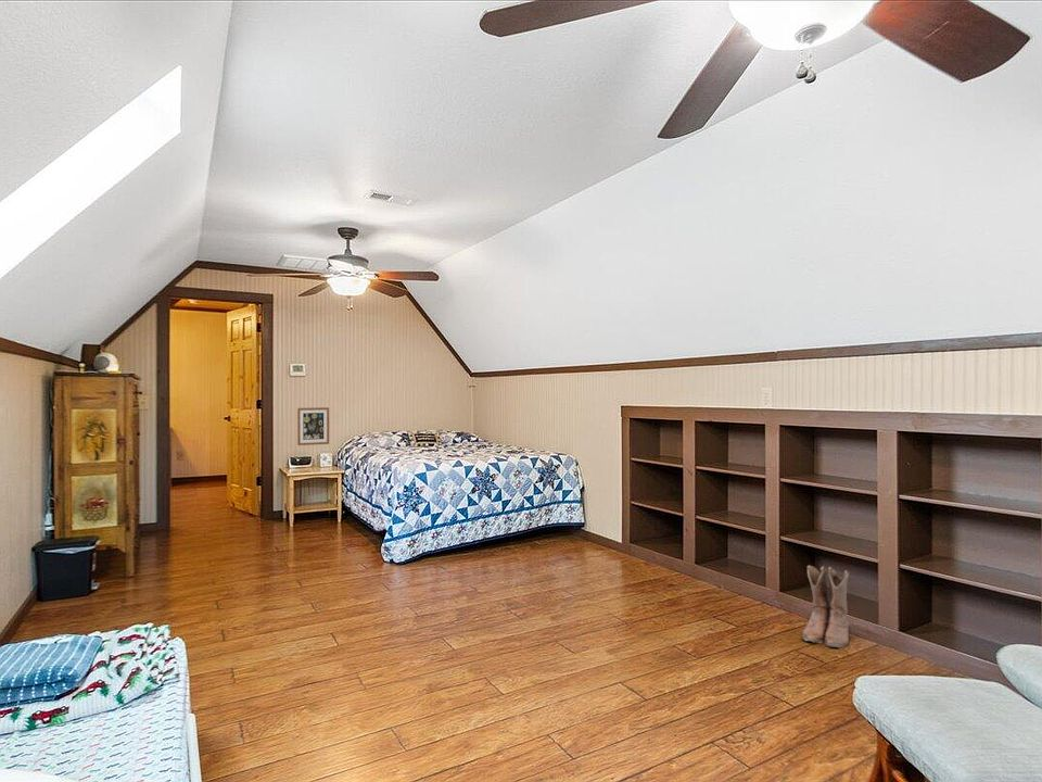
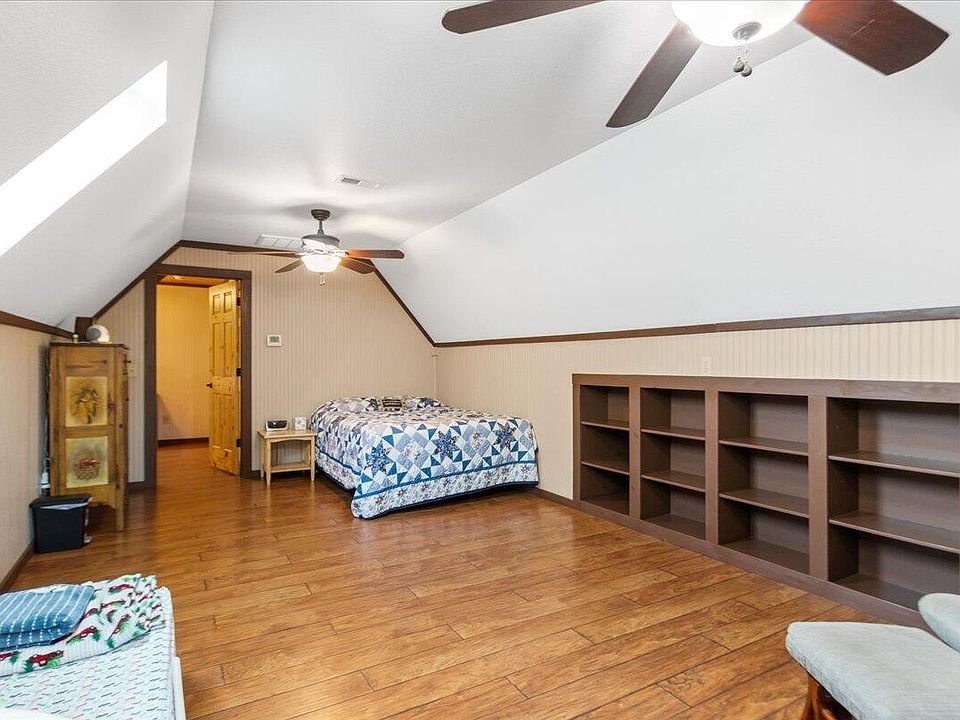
- wall art [296,406,330,446]
- boots [801,564,850,649]
